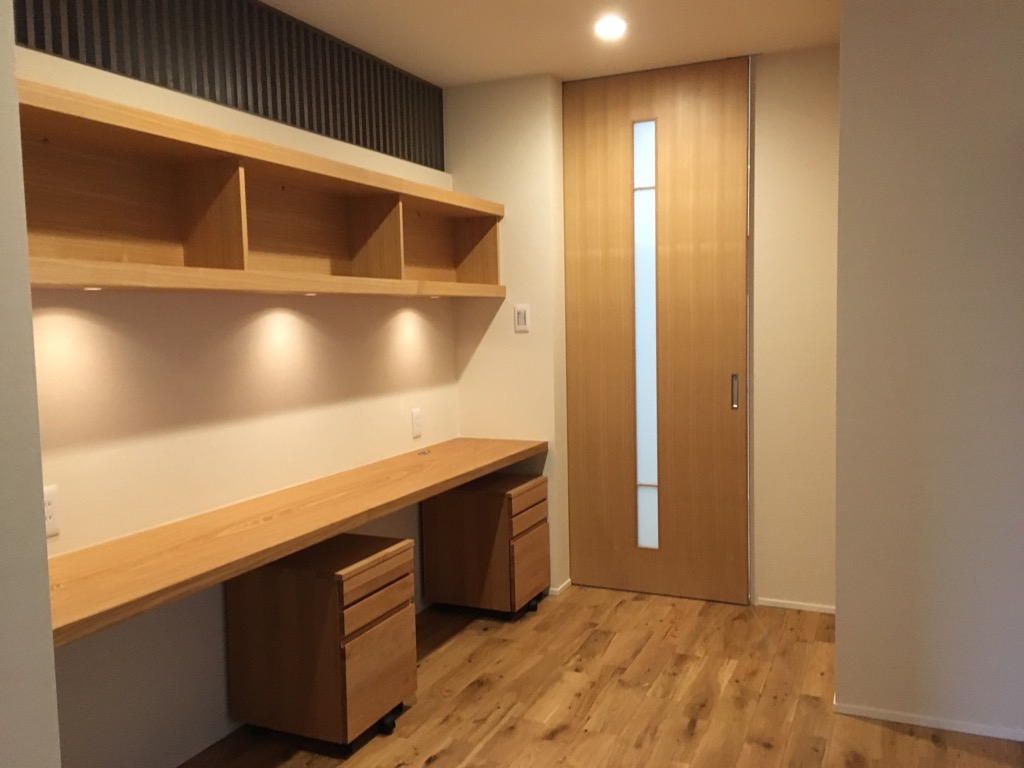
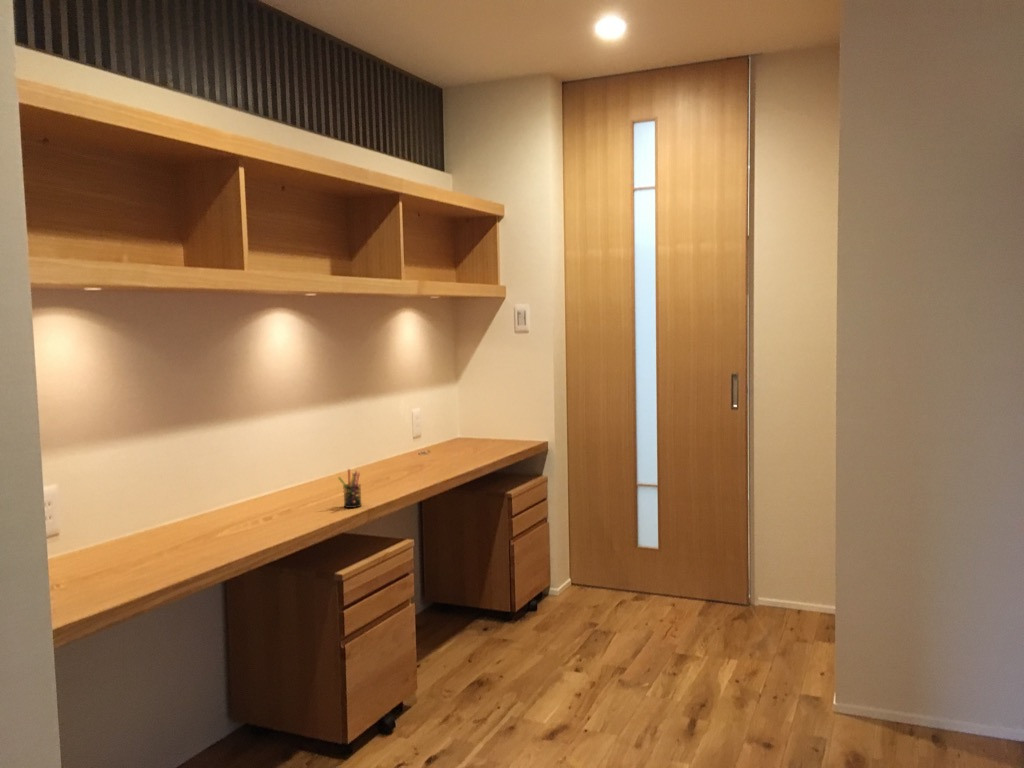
+ pen holder [337,468,363,509]
